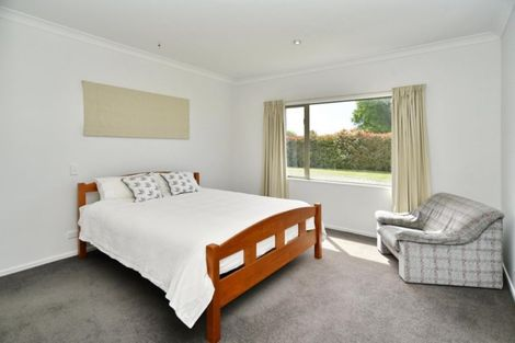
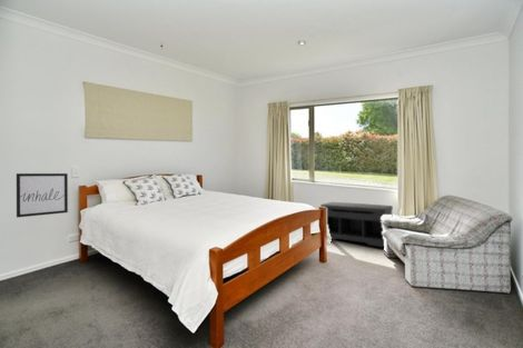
+ bench [319,201,394,248]
+ wall art [16,172,69,219]
